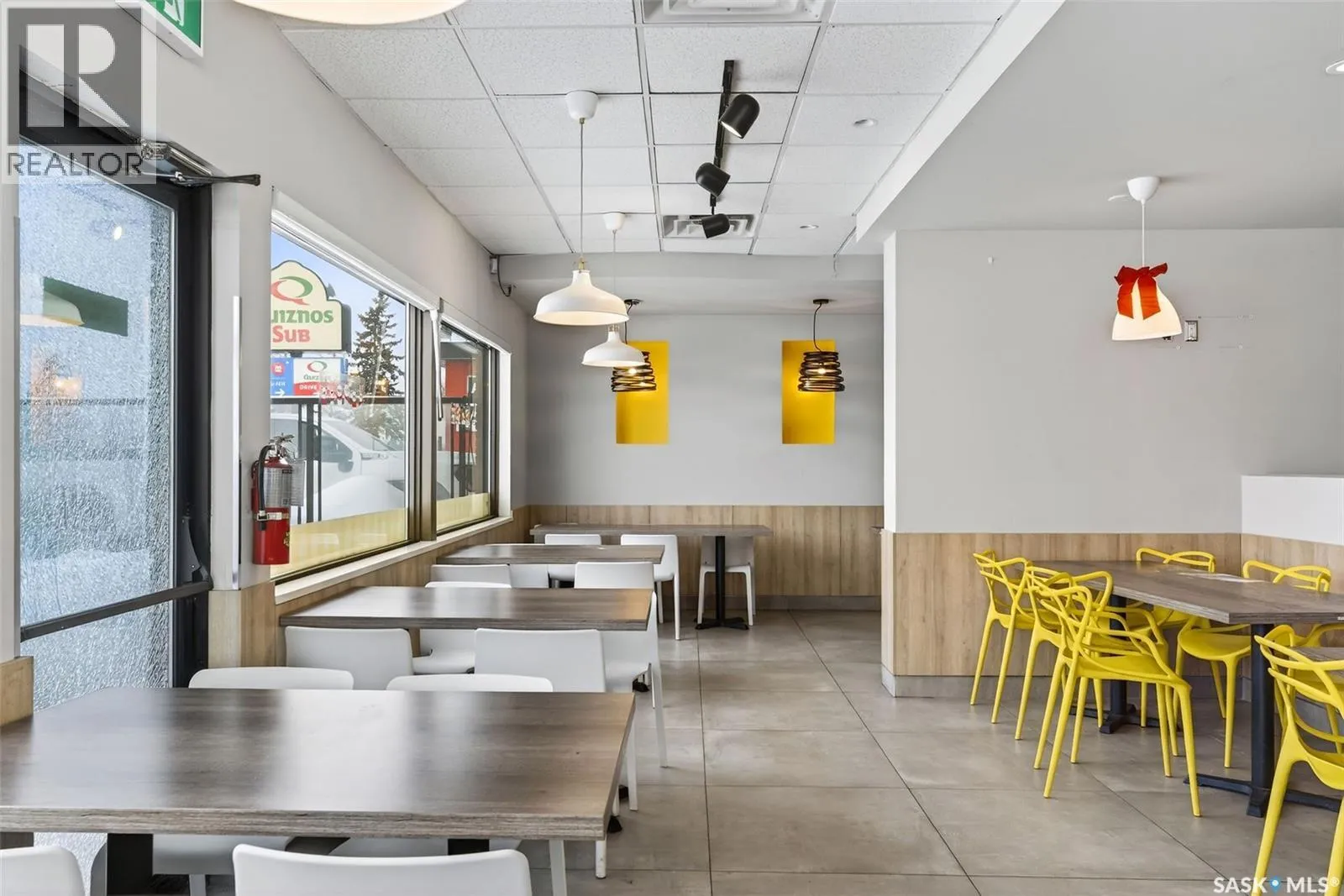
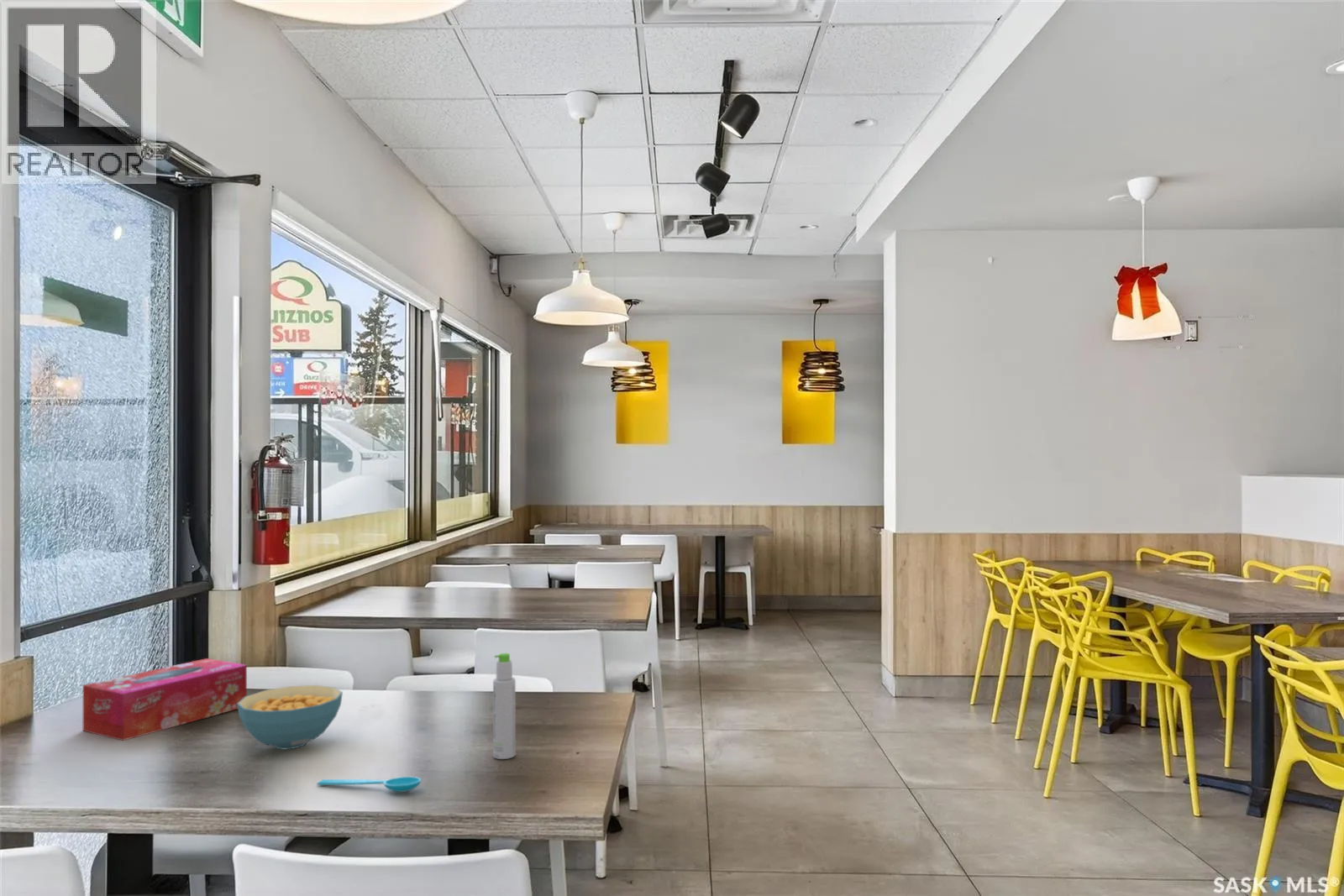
+ spoon [316,776,422,793]
+ cereal bowl [237,684,344,750]
+ bottle [492,652,517,760]
+ tissue box [82,658,248,741]
